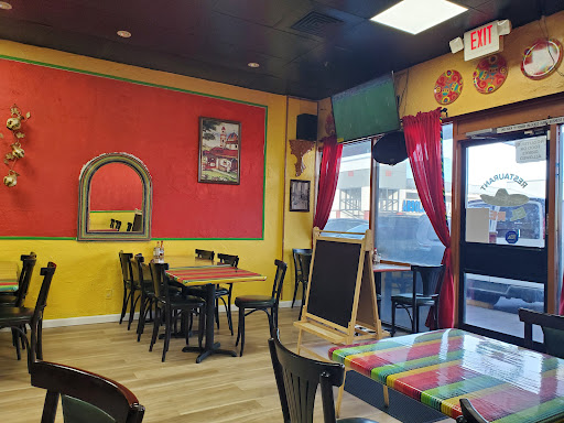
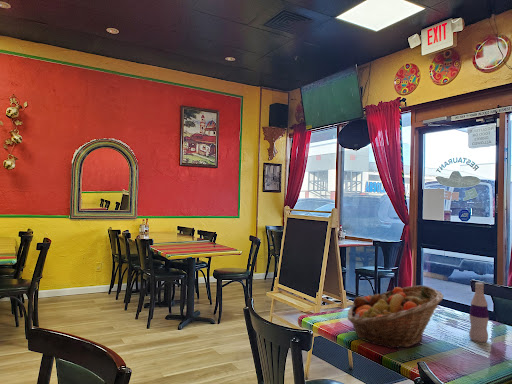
+ bottle [468,281,490,343]
+ fruit basket [346,285,445,349]
